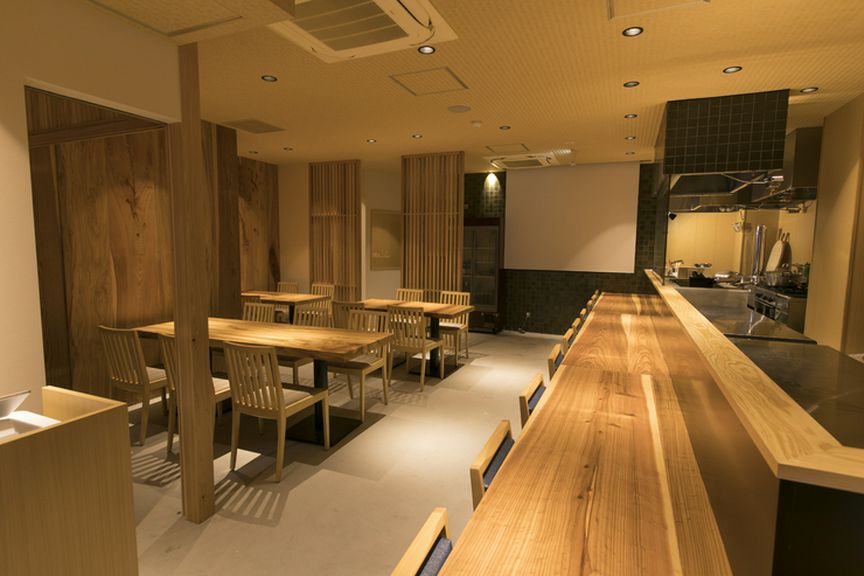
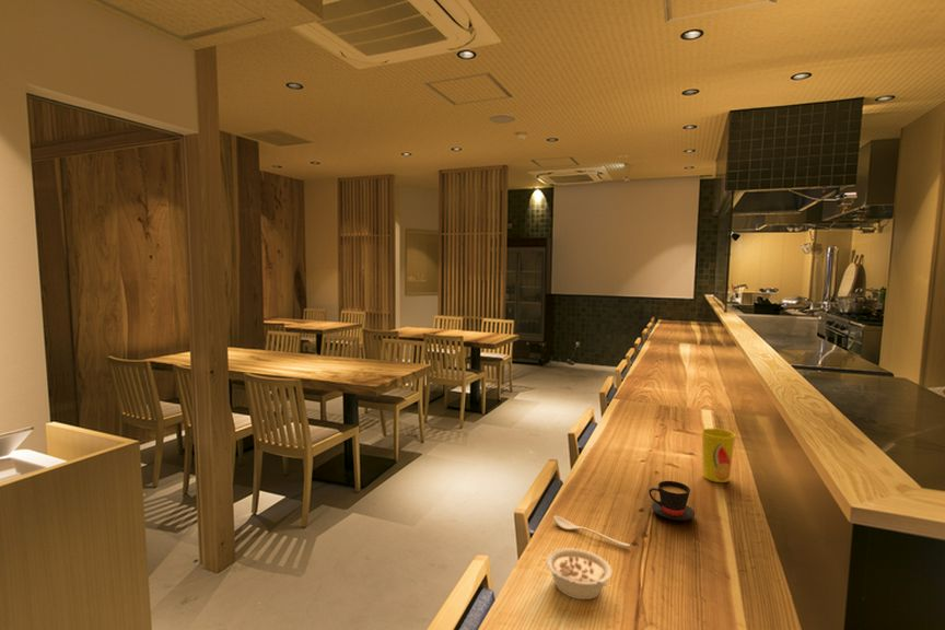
+ cup [701,428,736,483]
+ legume [545,547,614,600]
+ teacup [648,480,696,522]
+ spoon [552,515,631,548]
